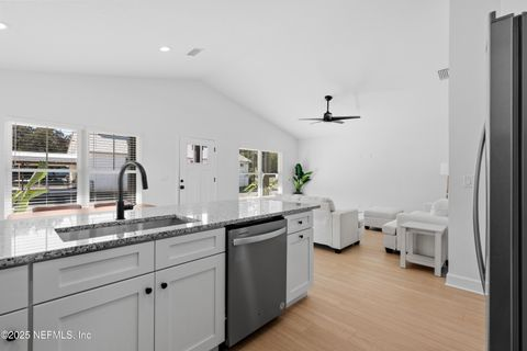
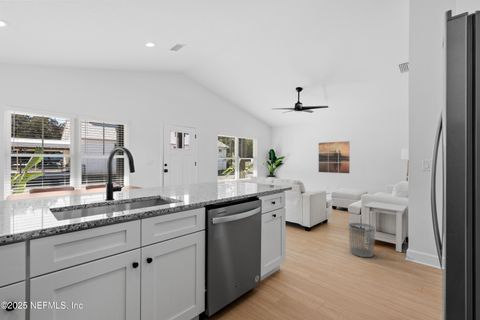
+ waste bin [348,222,376,258]
+ wall art [318,140,351,174]
